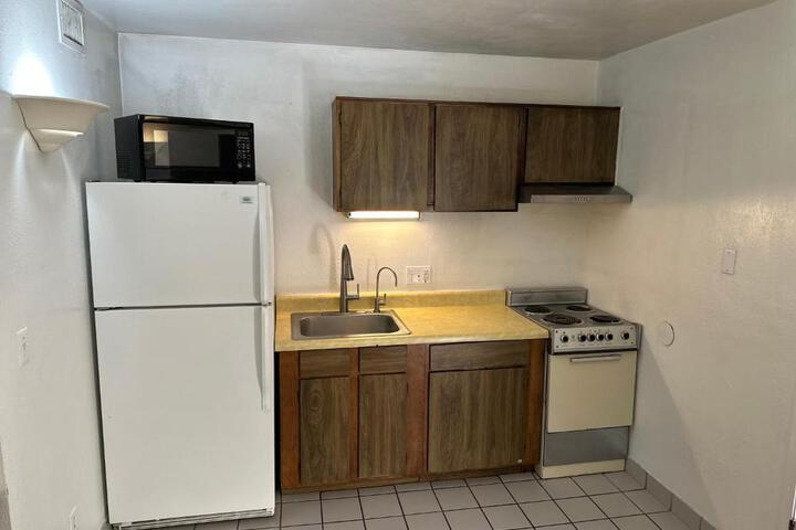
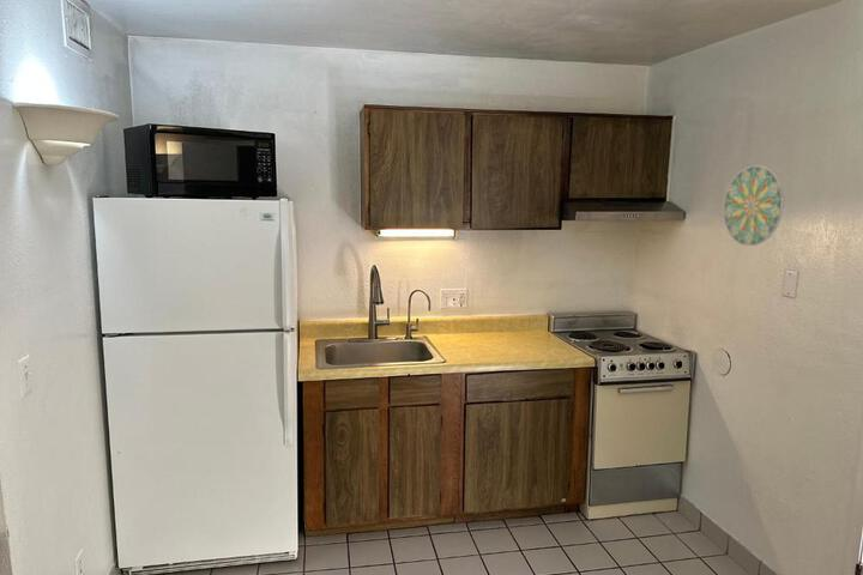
+ decorative plate [723,164,785,247]
